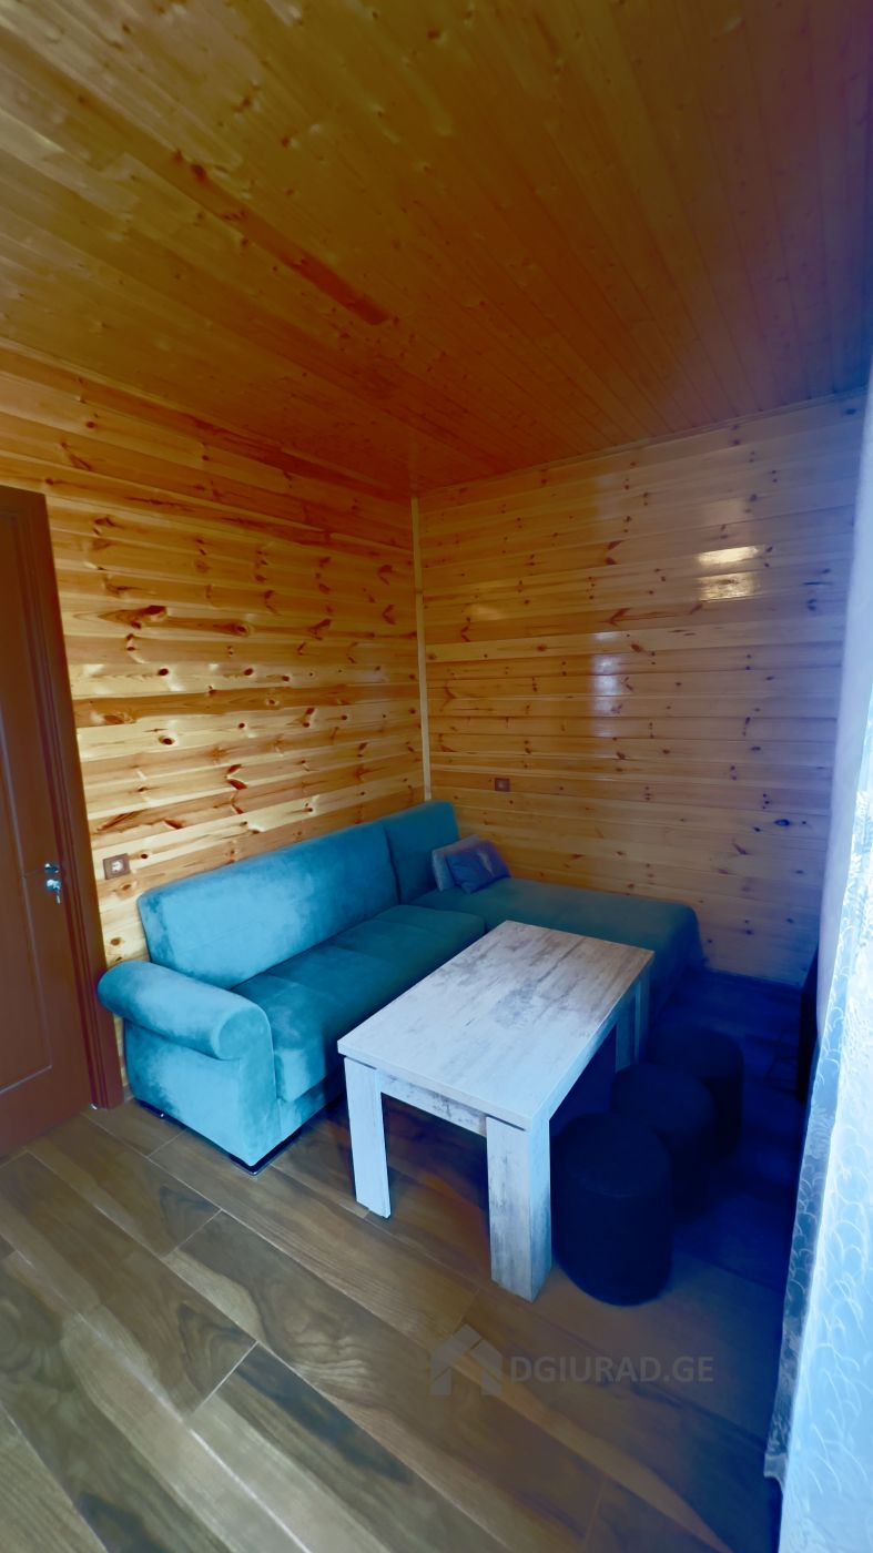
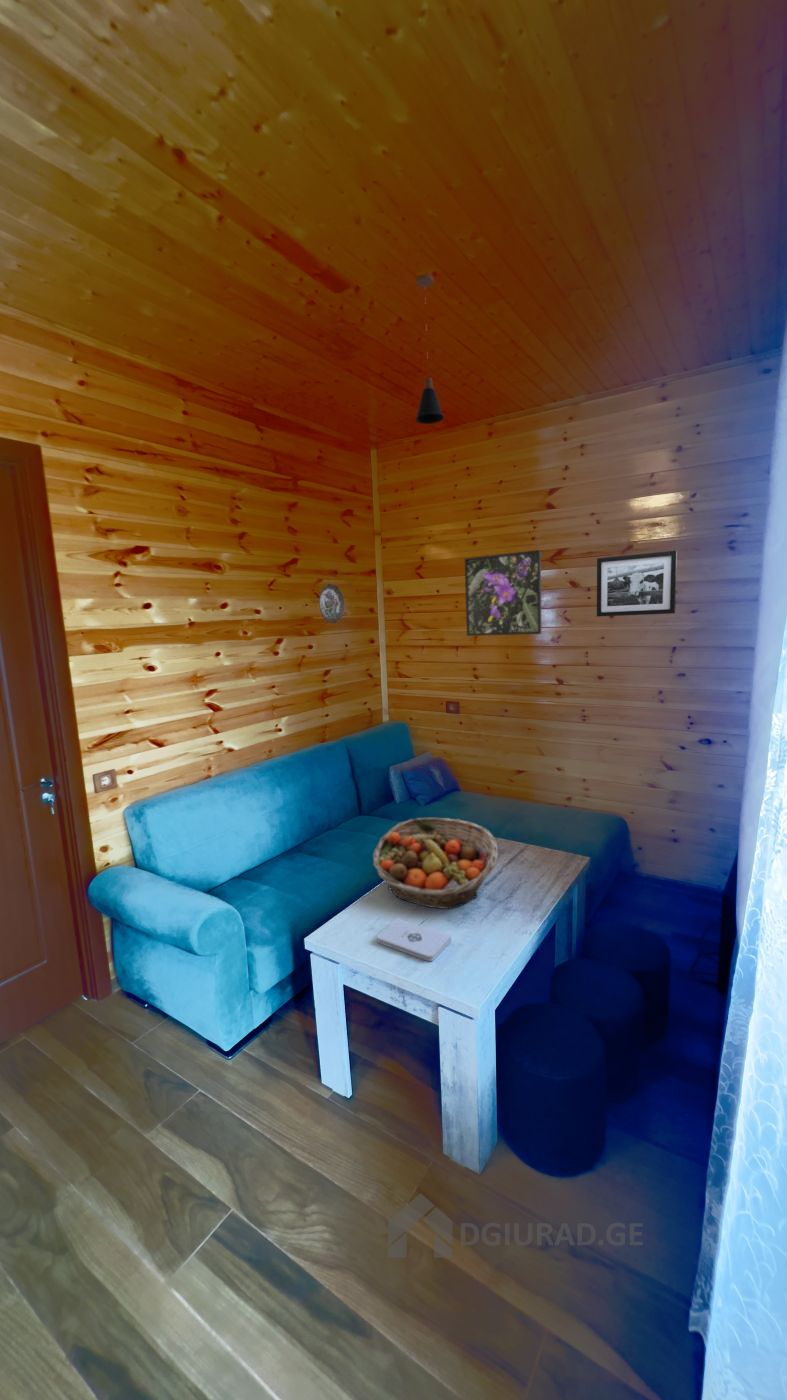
+ pendant lamp [414,273,445,425]
+ decorative plate [318,583,345,624]
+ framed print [464,549,542,637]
+ picture frame [596,550,678,617]
+ notepad [376,918,452,962]
+ fruit basket [372,817,499,910]
